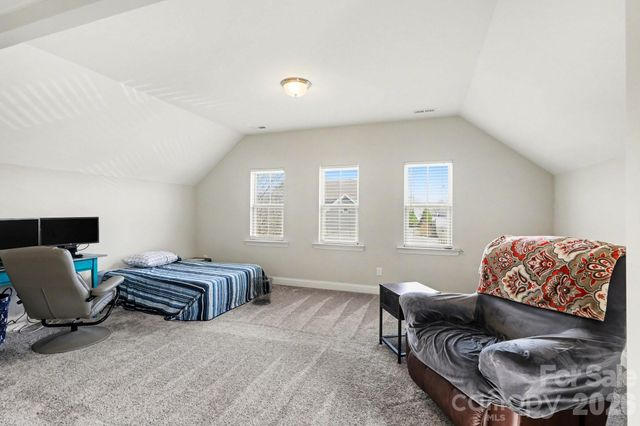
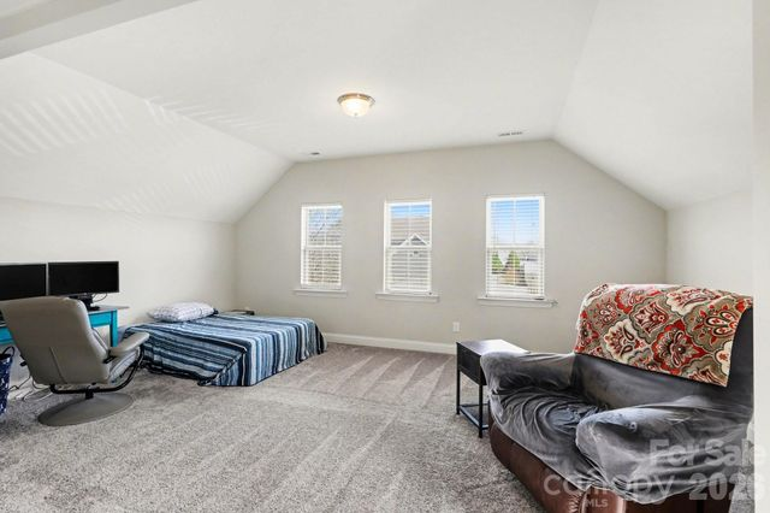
- waste bin [250,276,274,306]
